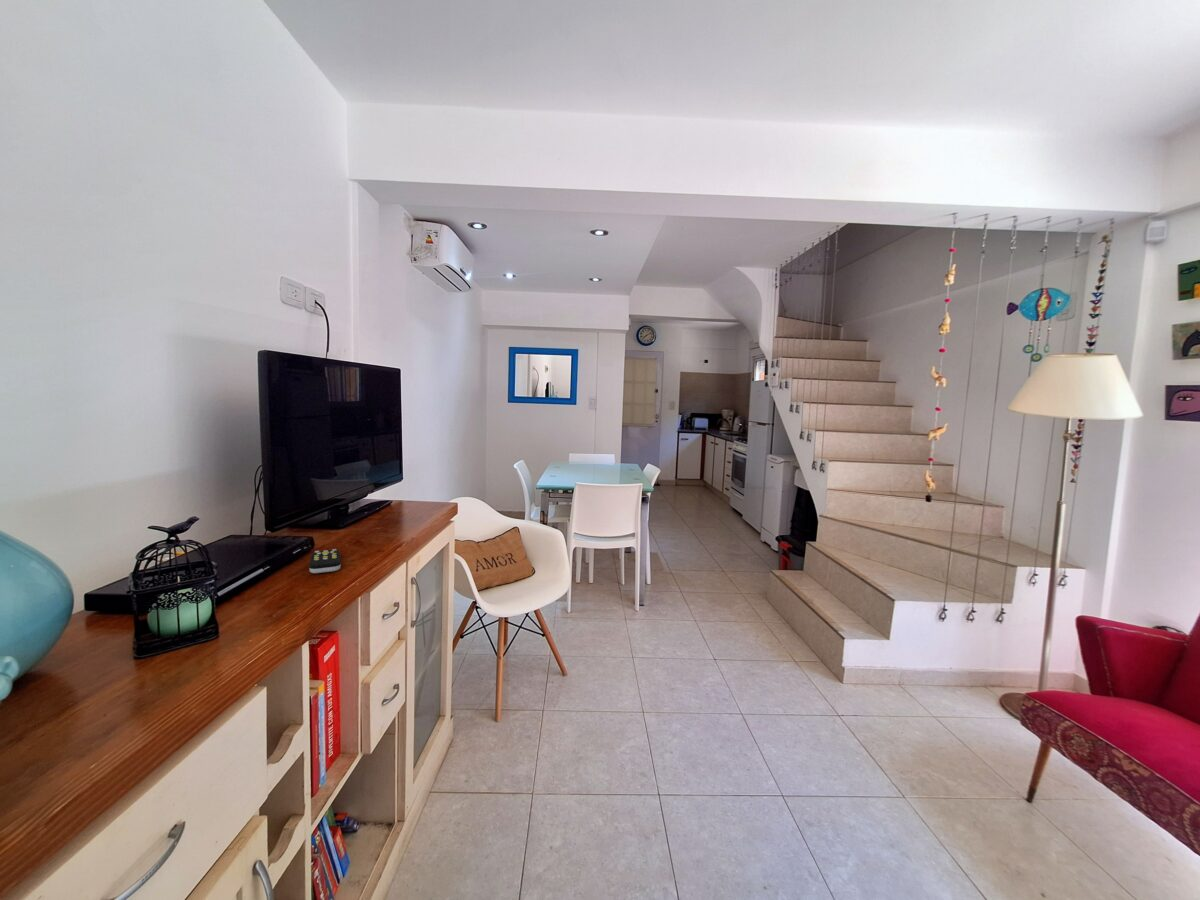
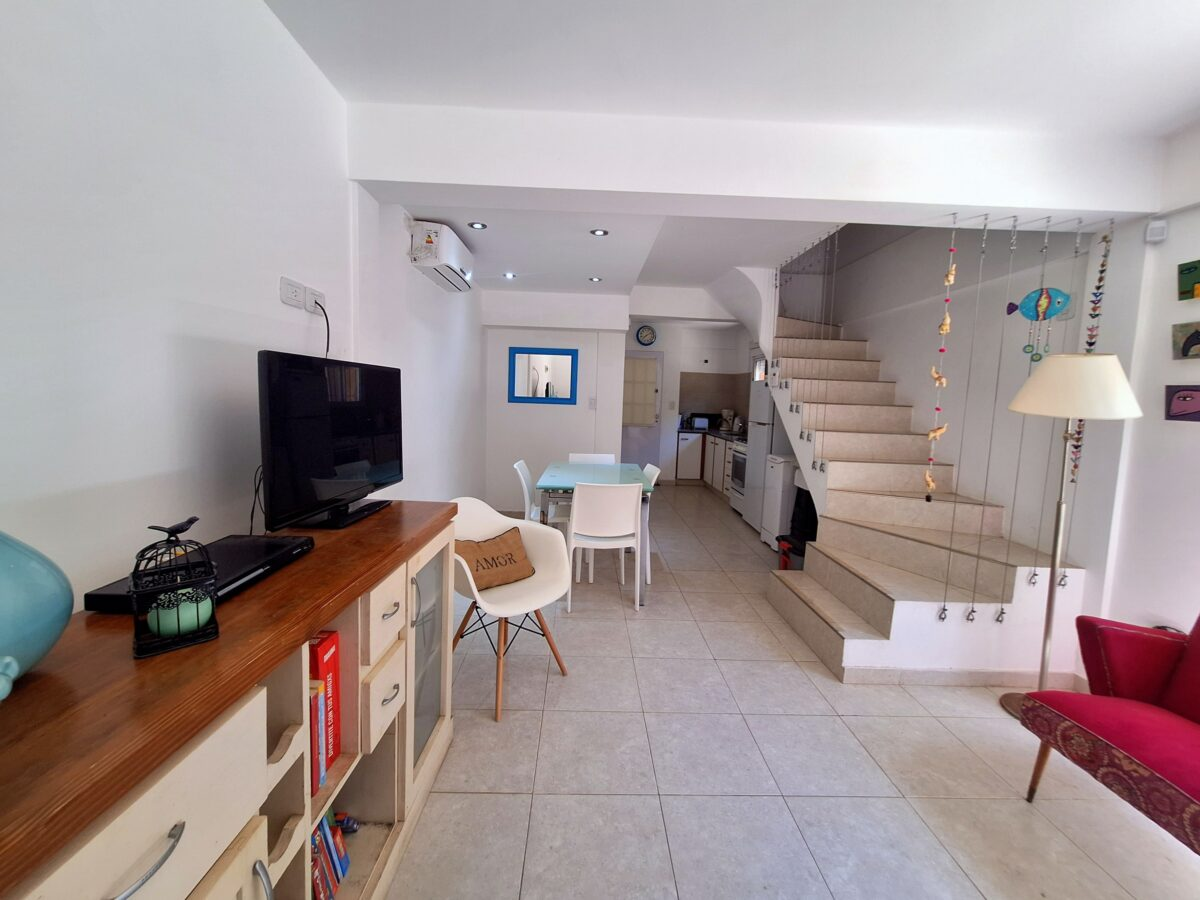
- remote control [308,548,342,574]
